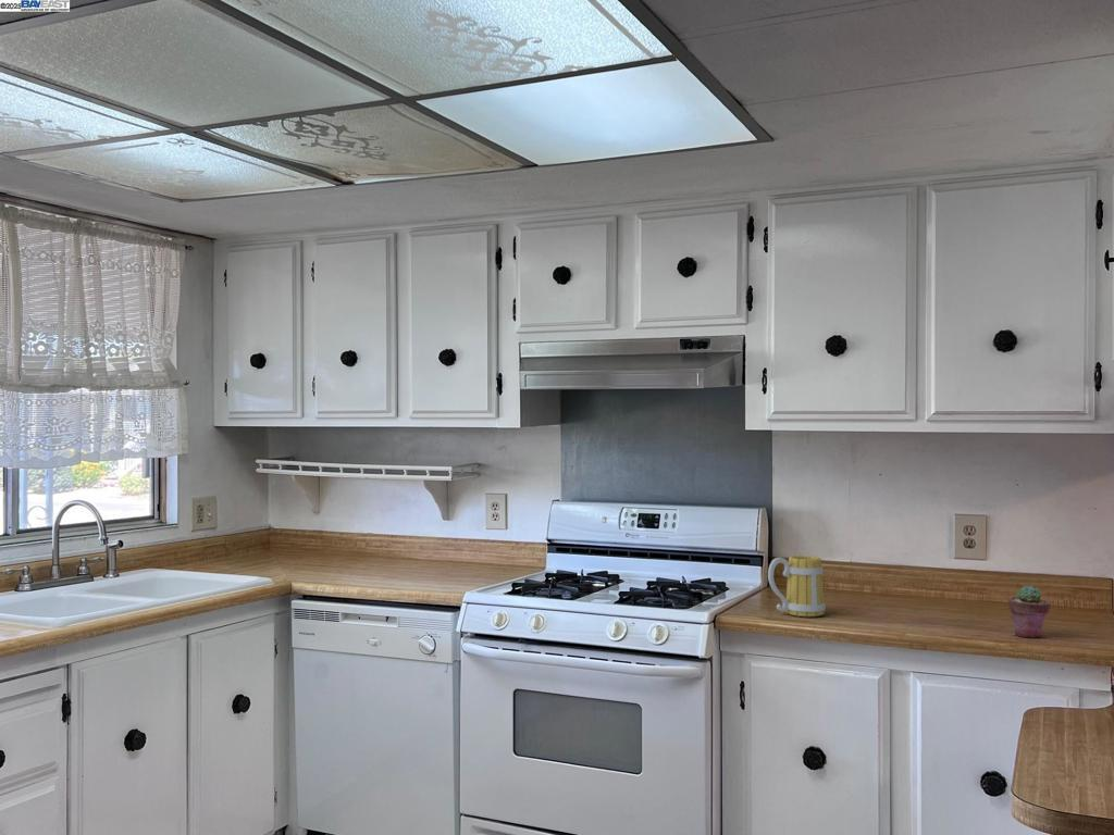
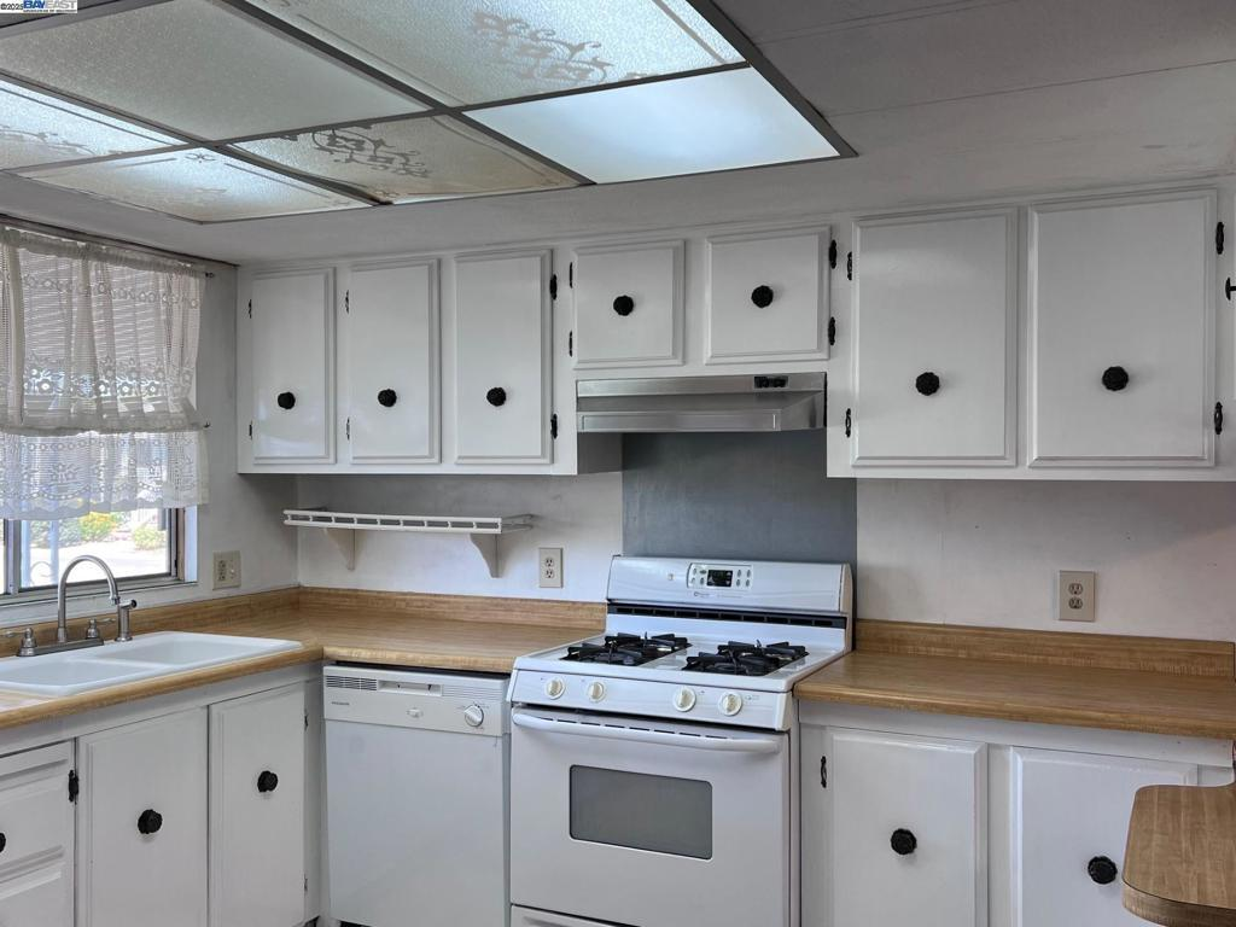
- potted succulent [1007,584,1051,638]
- mug [767,554,827,618]
